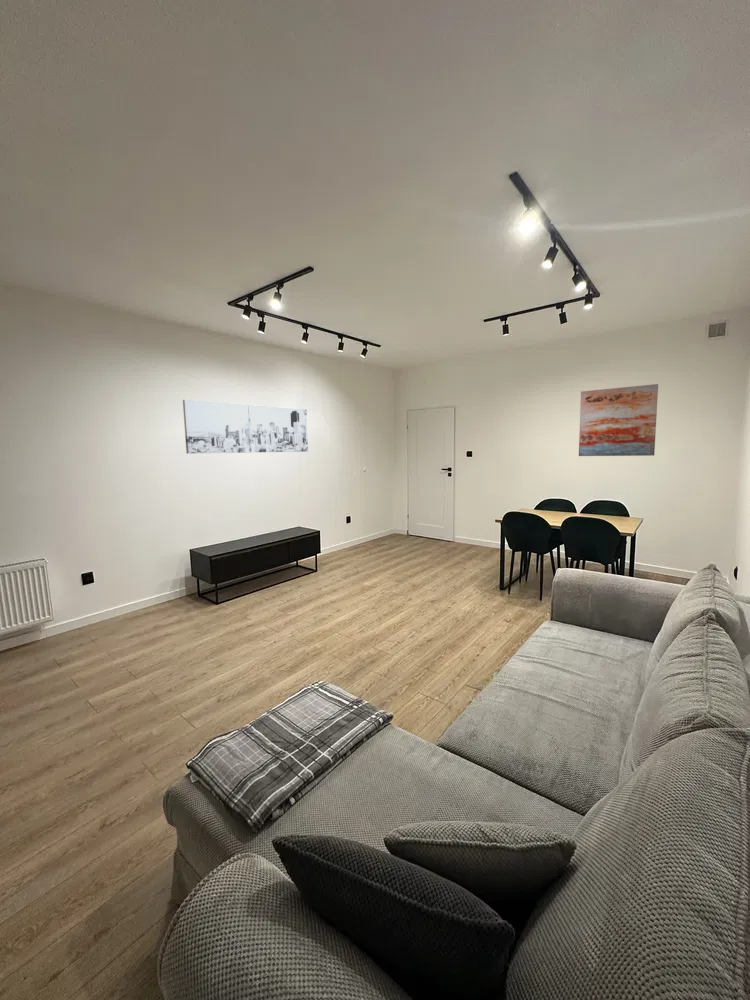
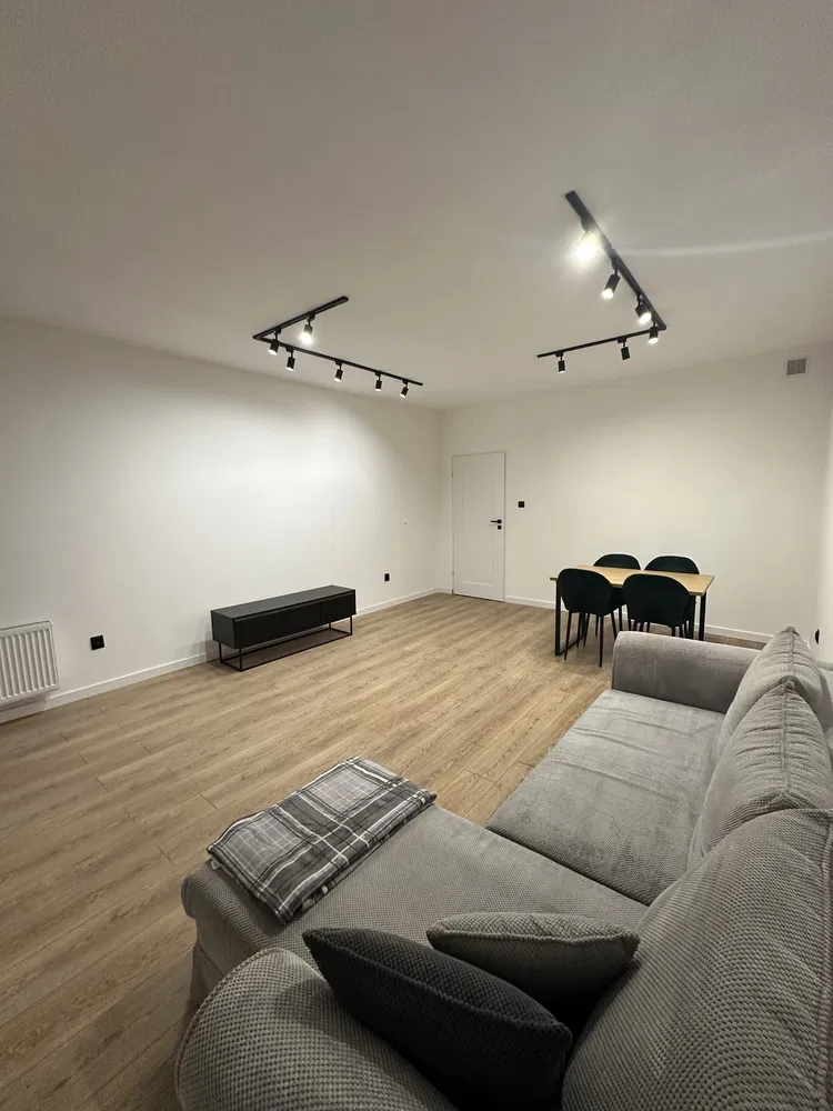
- wall art [578,383,659,457]
- wall art [182,399,309,455]
